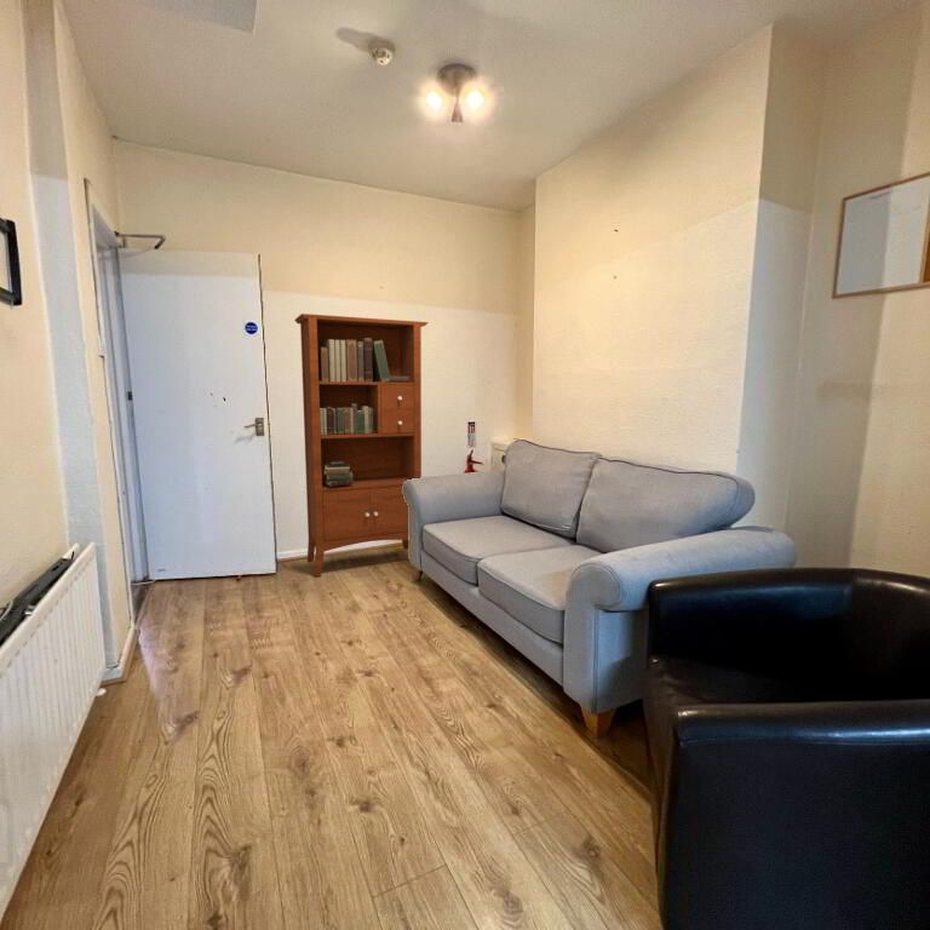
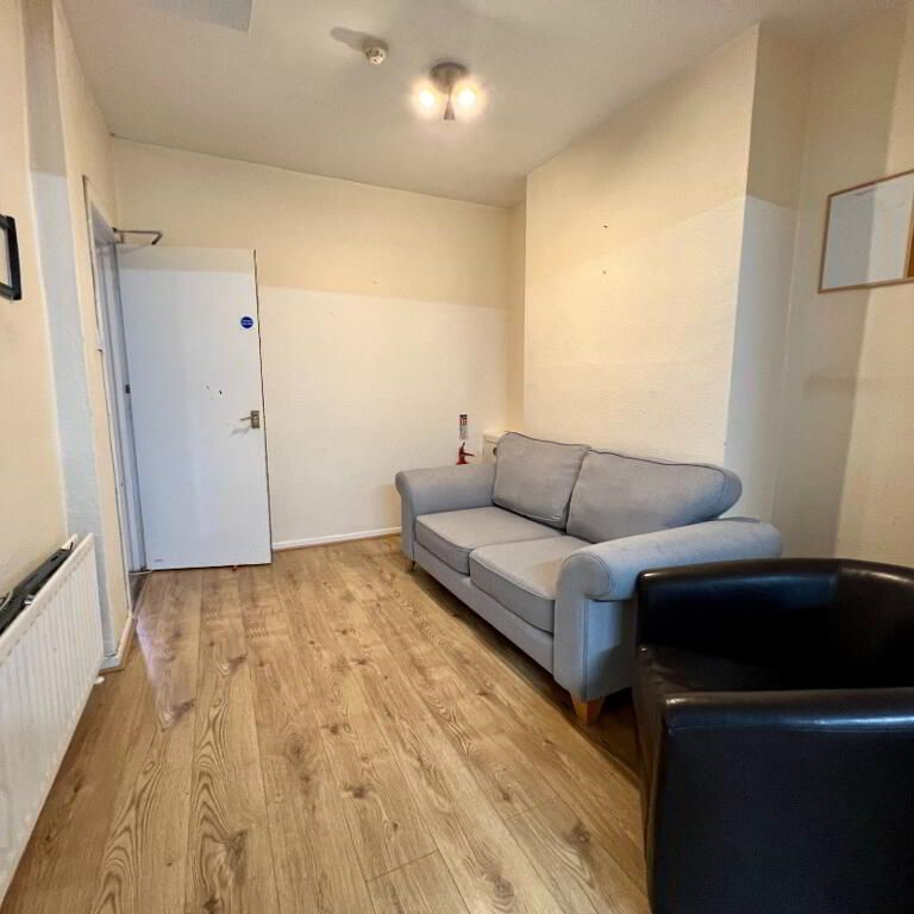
- bookcase [293,312,430,578]
